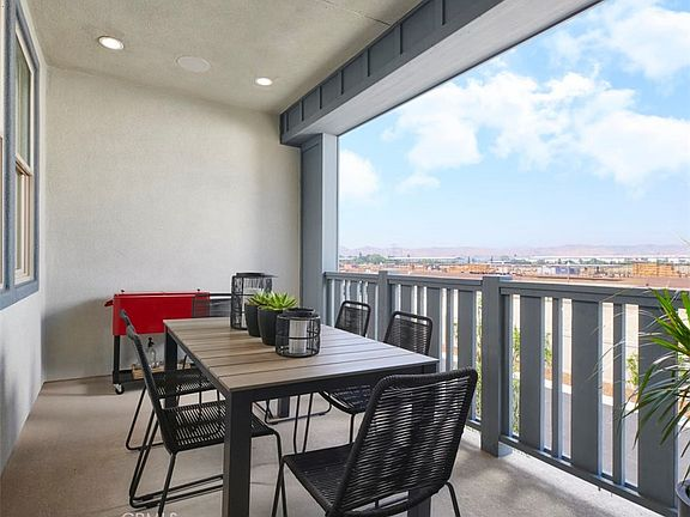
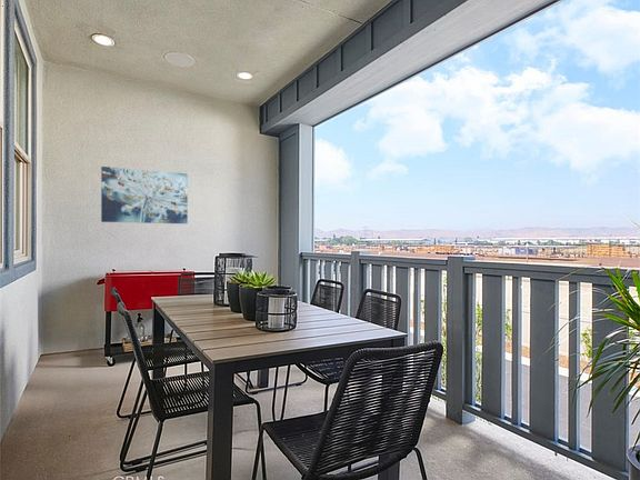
+ wall art [100,166,189,224]
